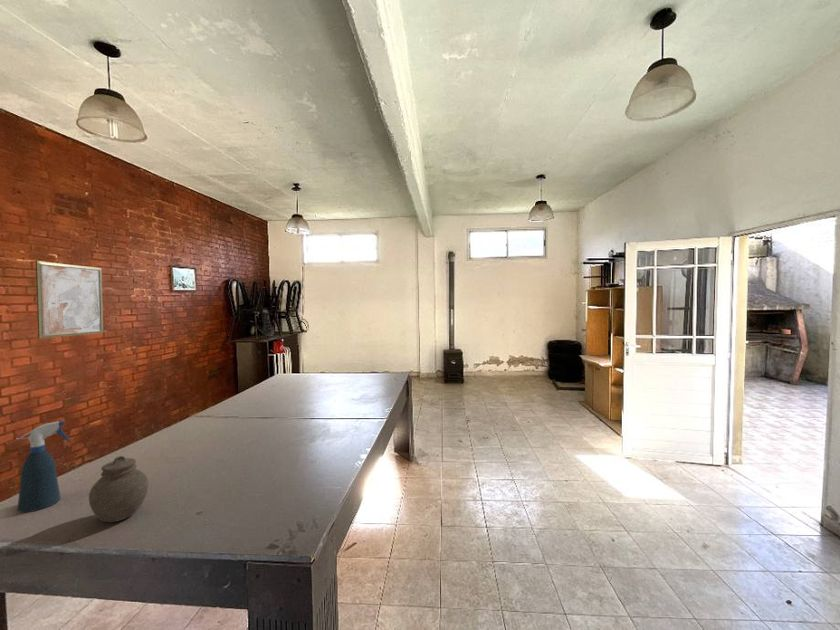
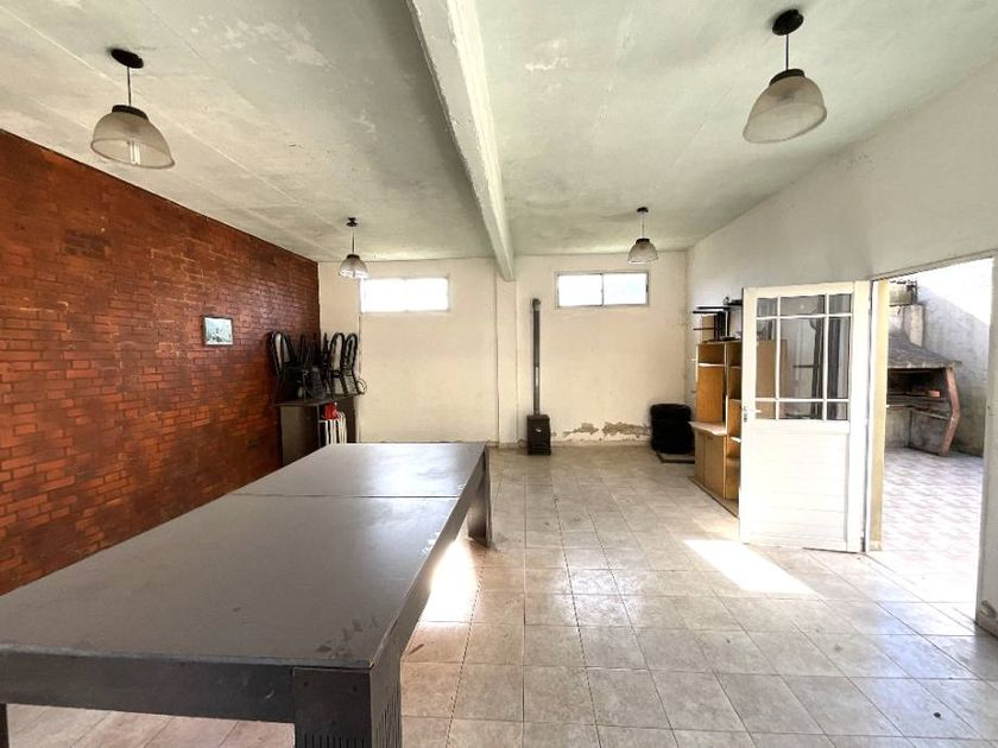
- wall art [35,260,105,339]
- spray bottle [15,420,72,514]
- jar [88,455,149,523]
